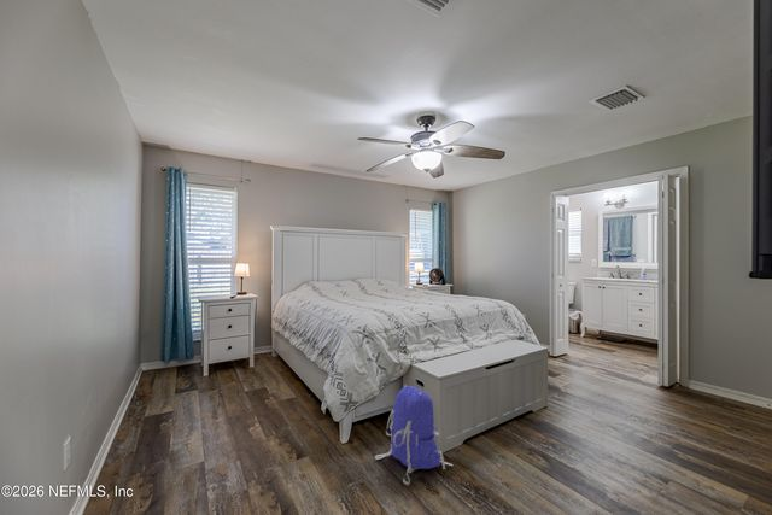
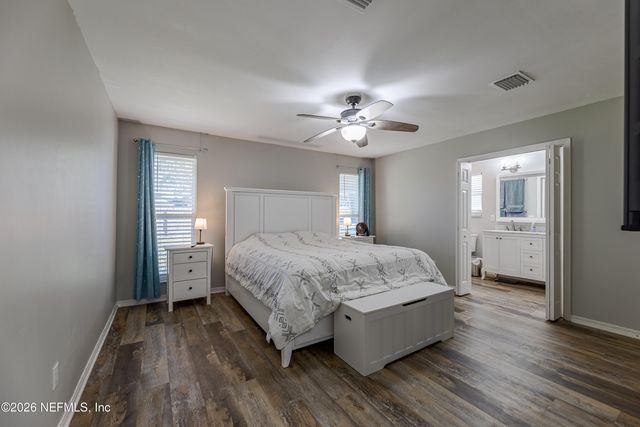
- backpack [374,384,454,486]
